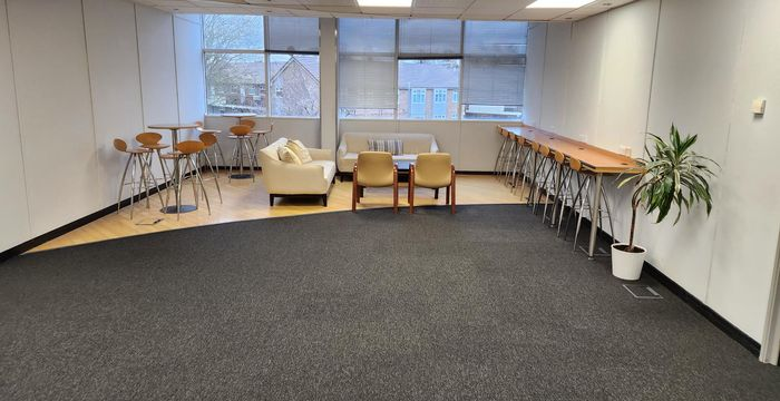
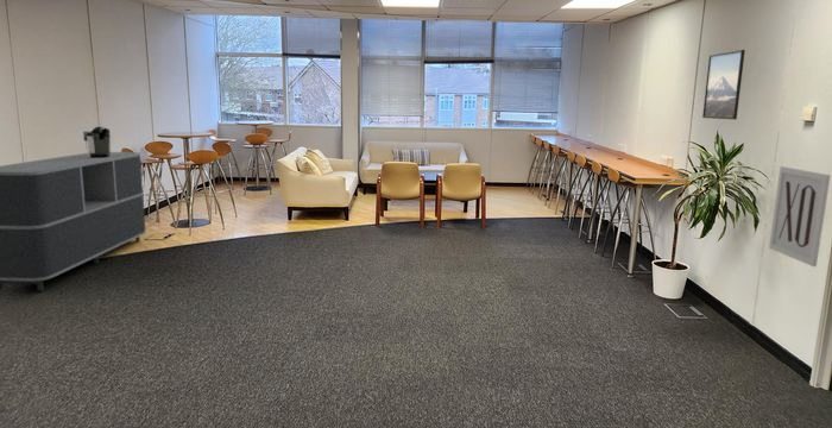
+ sideboard [0,151,146,292]
+ wall art [768,165,832,268]
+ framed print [701,49,746,120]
+ coffee maker [82,126,112,158]
